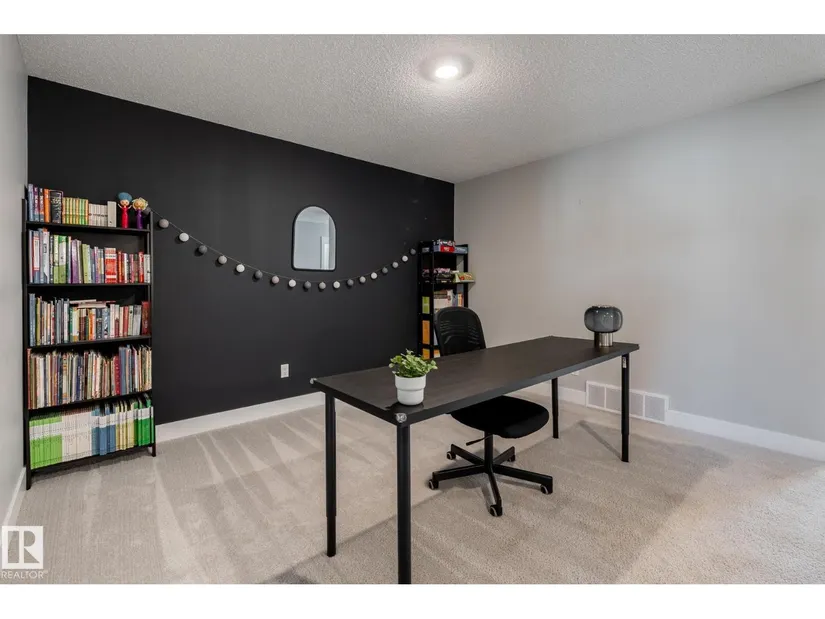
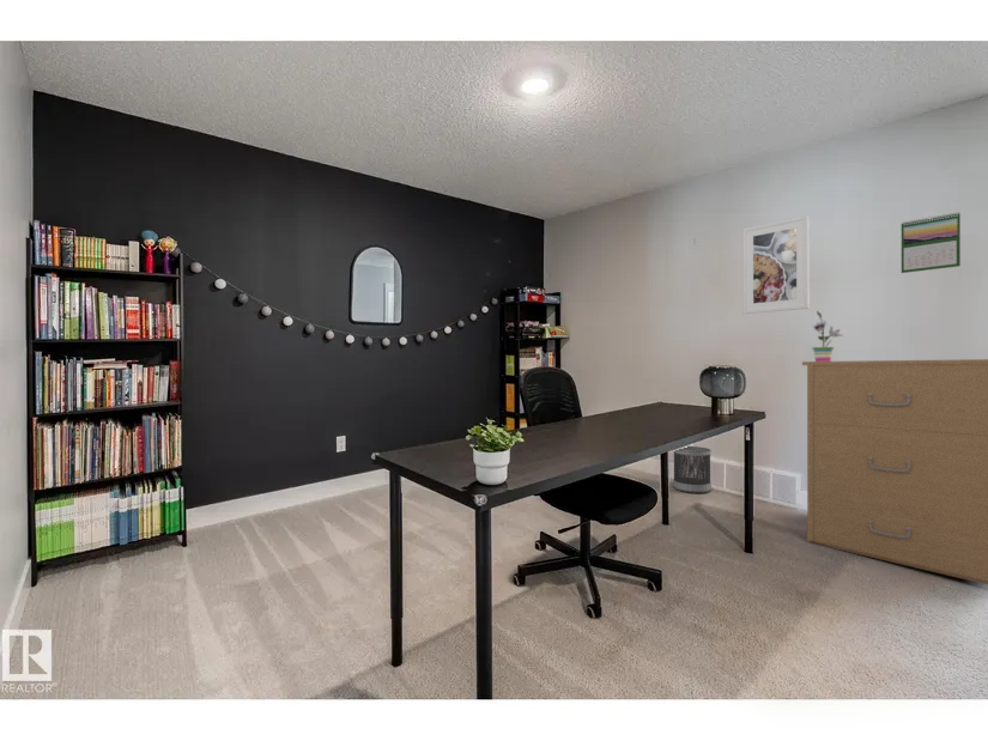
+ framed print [741,214,811,315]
+ calendar [901,211,962,274]
+ filing cabinet [801,358,988,585]
+ potted plant [810,310,843,362]
+ wastebasket [672,445,713,494]
